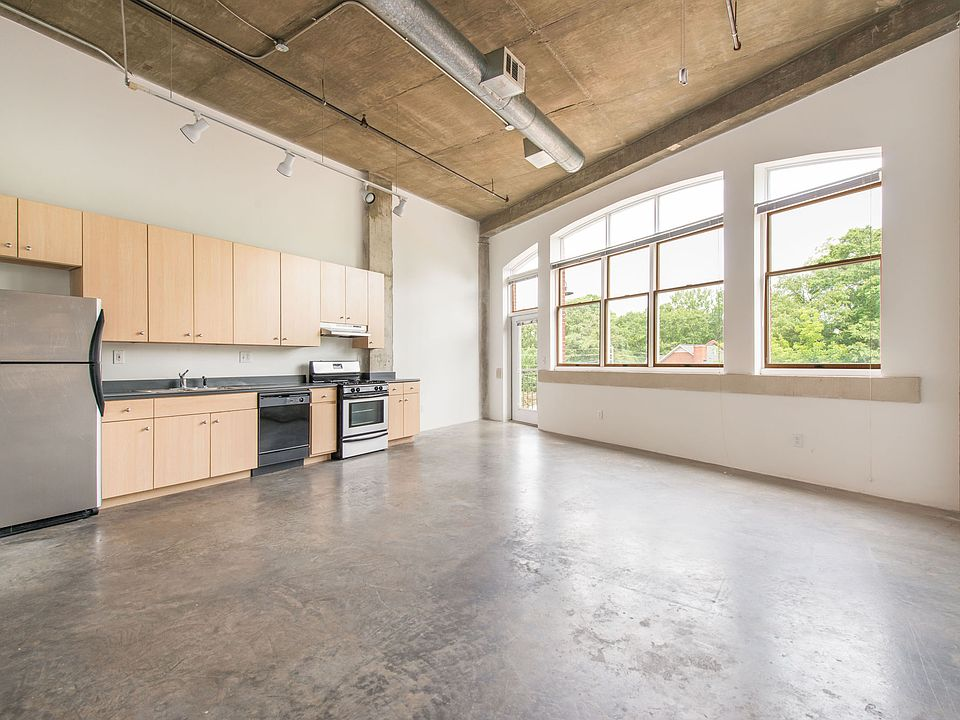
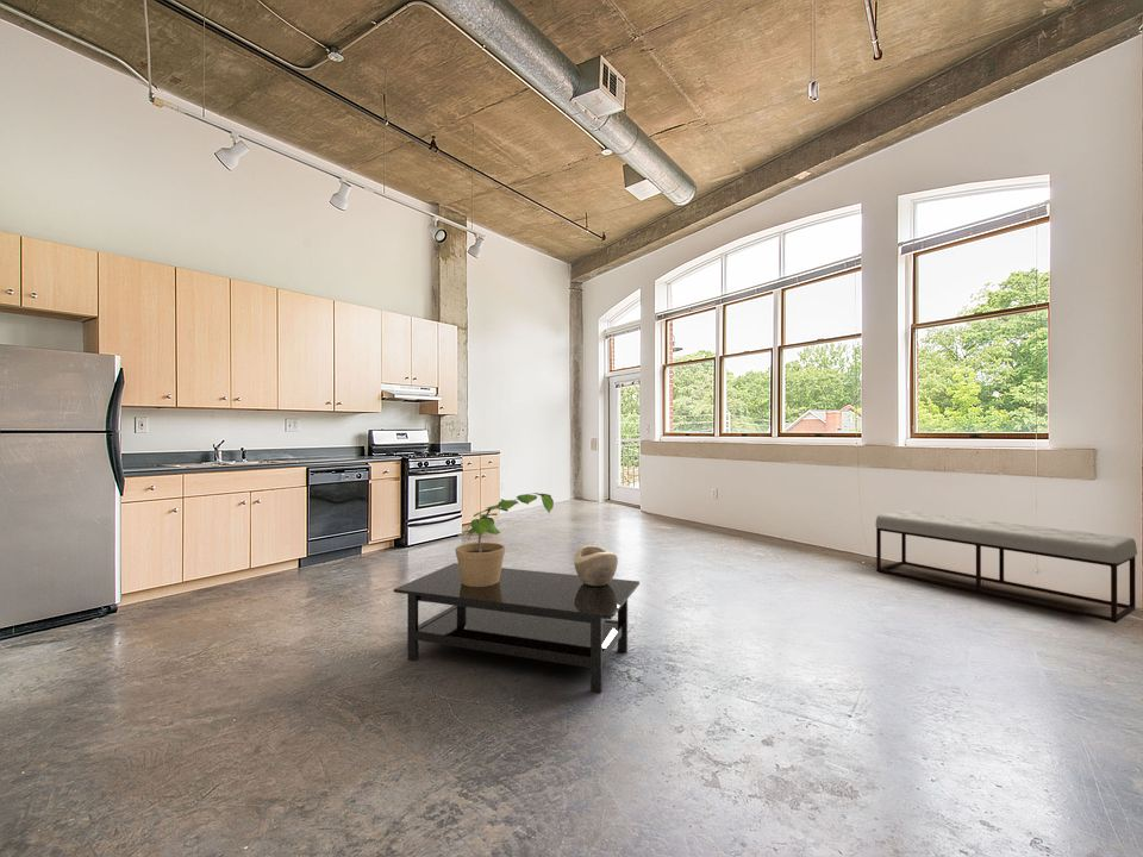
+ potted plant [454,492,555,587]
+ coffee table [393,562,641,694]
+ bench [874,509,1138,624]
+ decorative bowl [573,545,619,586]
